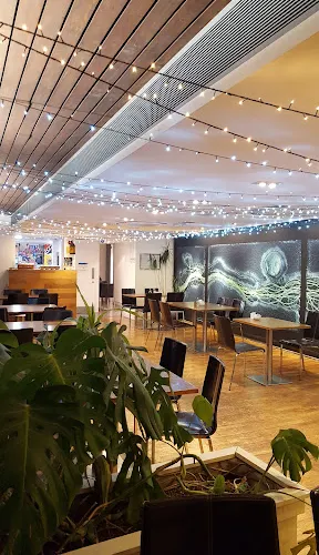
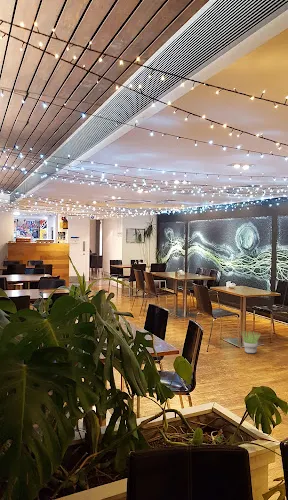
+ potted plant [239,330,262,354]
